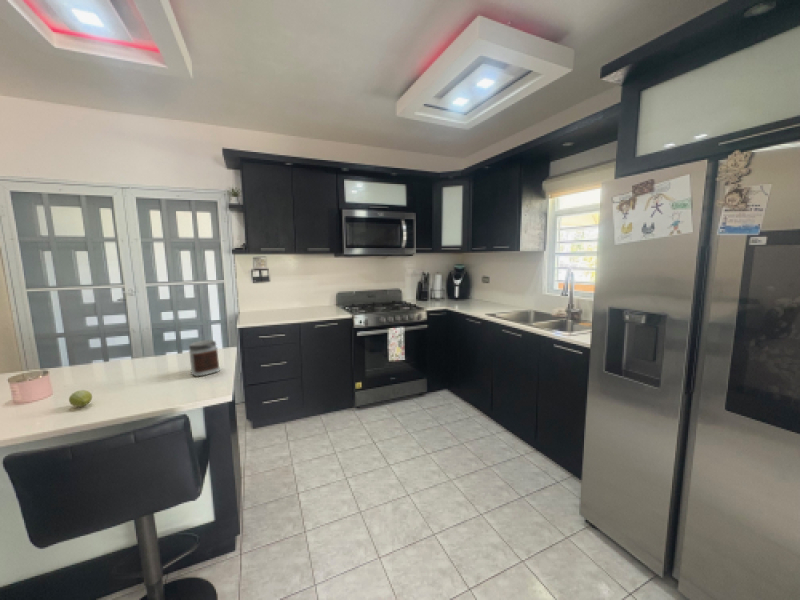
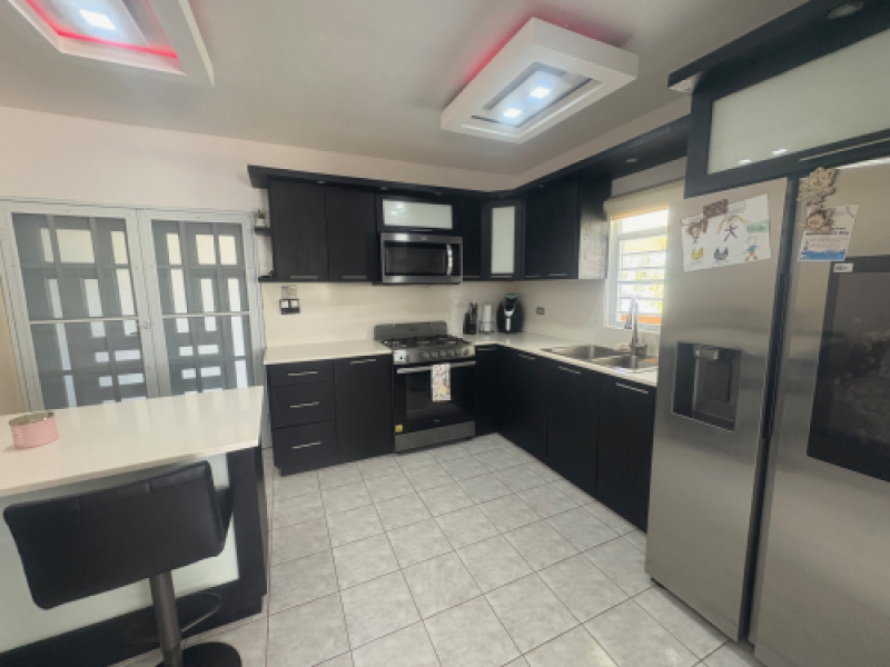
- fruit [68,389,93,408]
- jar [188,339,221,377]
